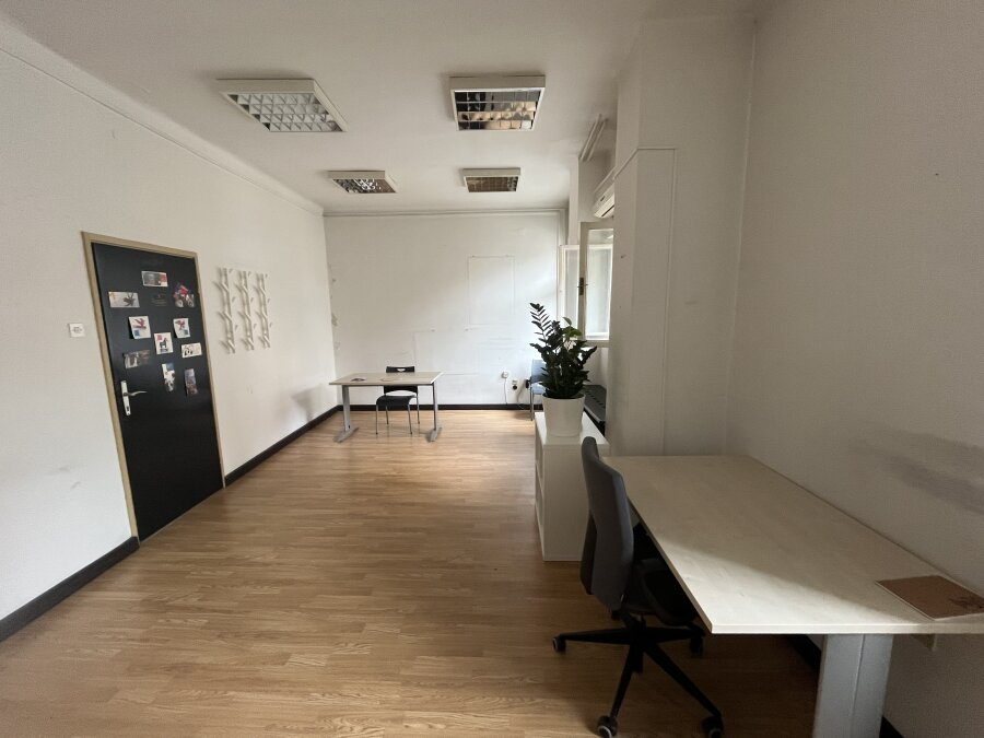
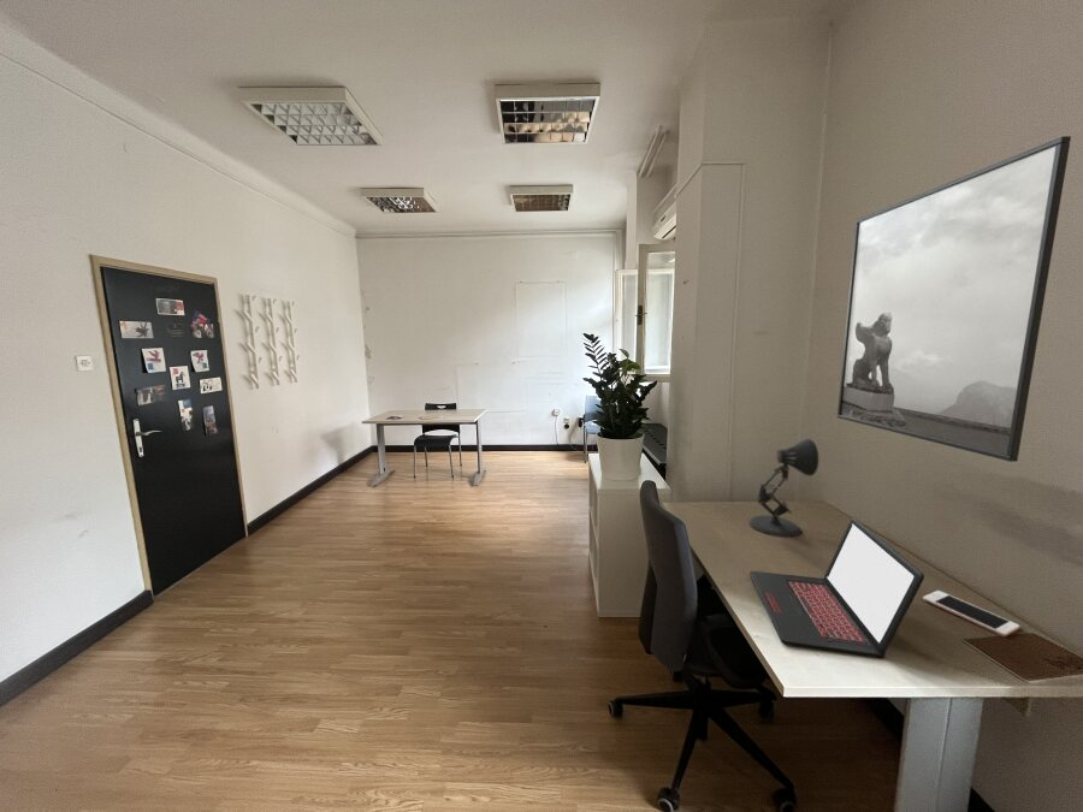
+ laptop [748,516,925,659]
+ desk lamp [747,438,819,538]
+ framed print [836,135,1072,463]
+ cell phone [922,589,1020,638]
